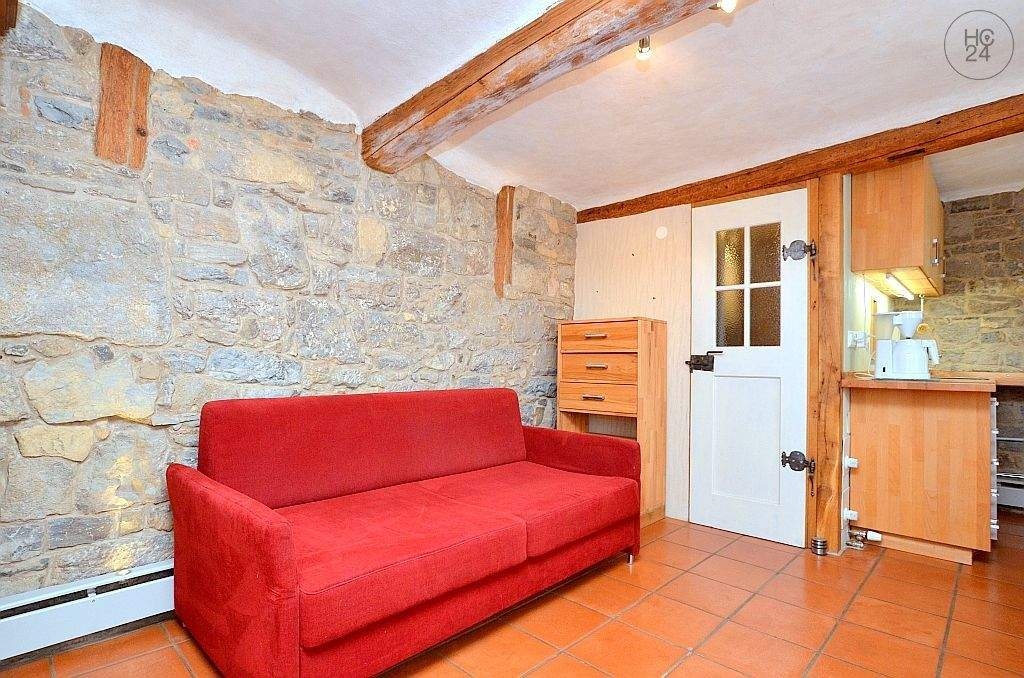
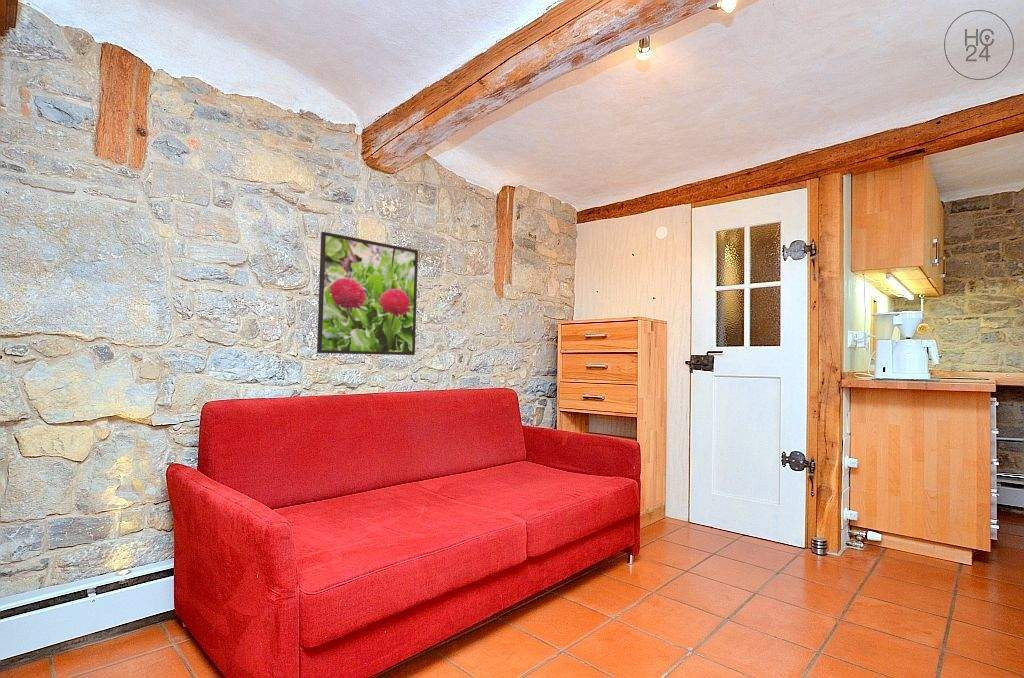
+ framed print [316,231,419,356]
